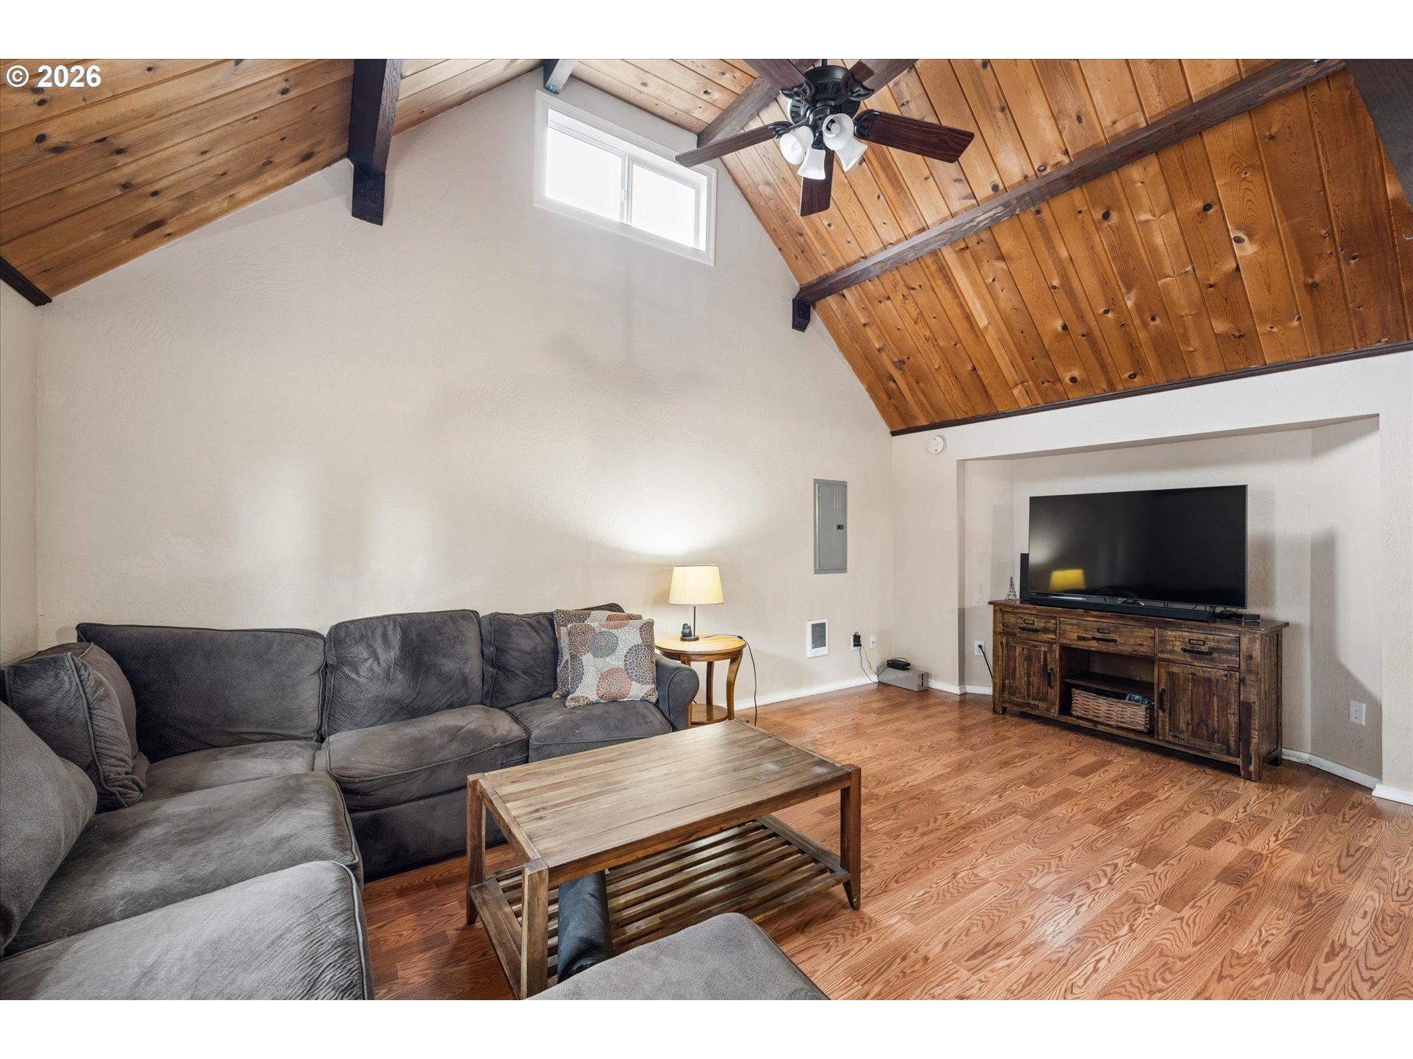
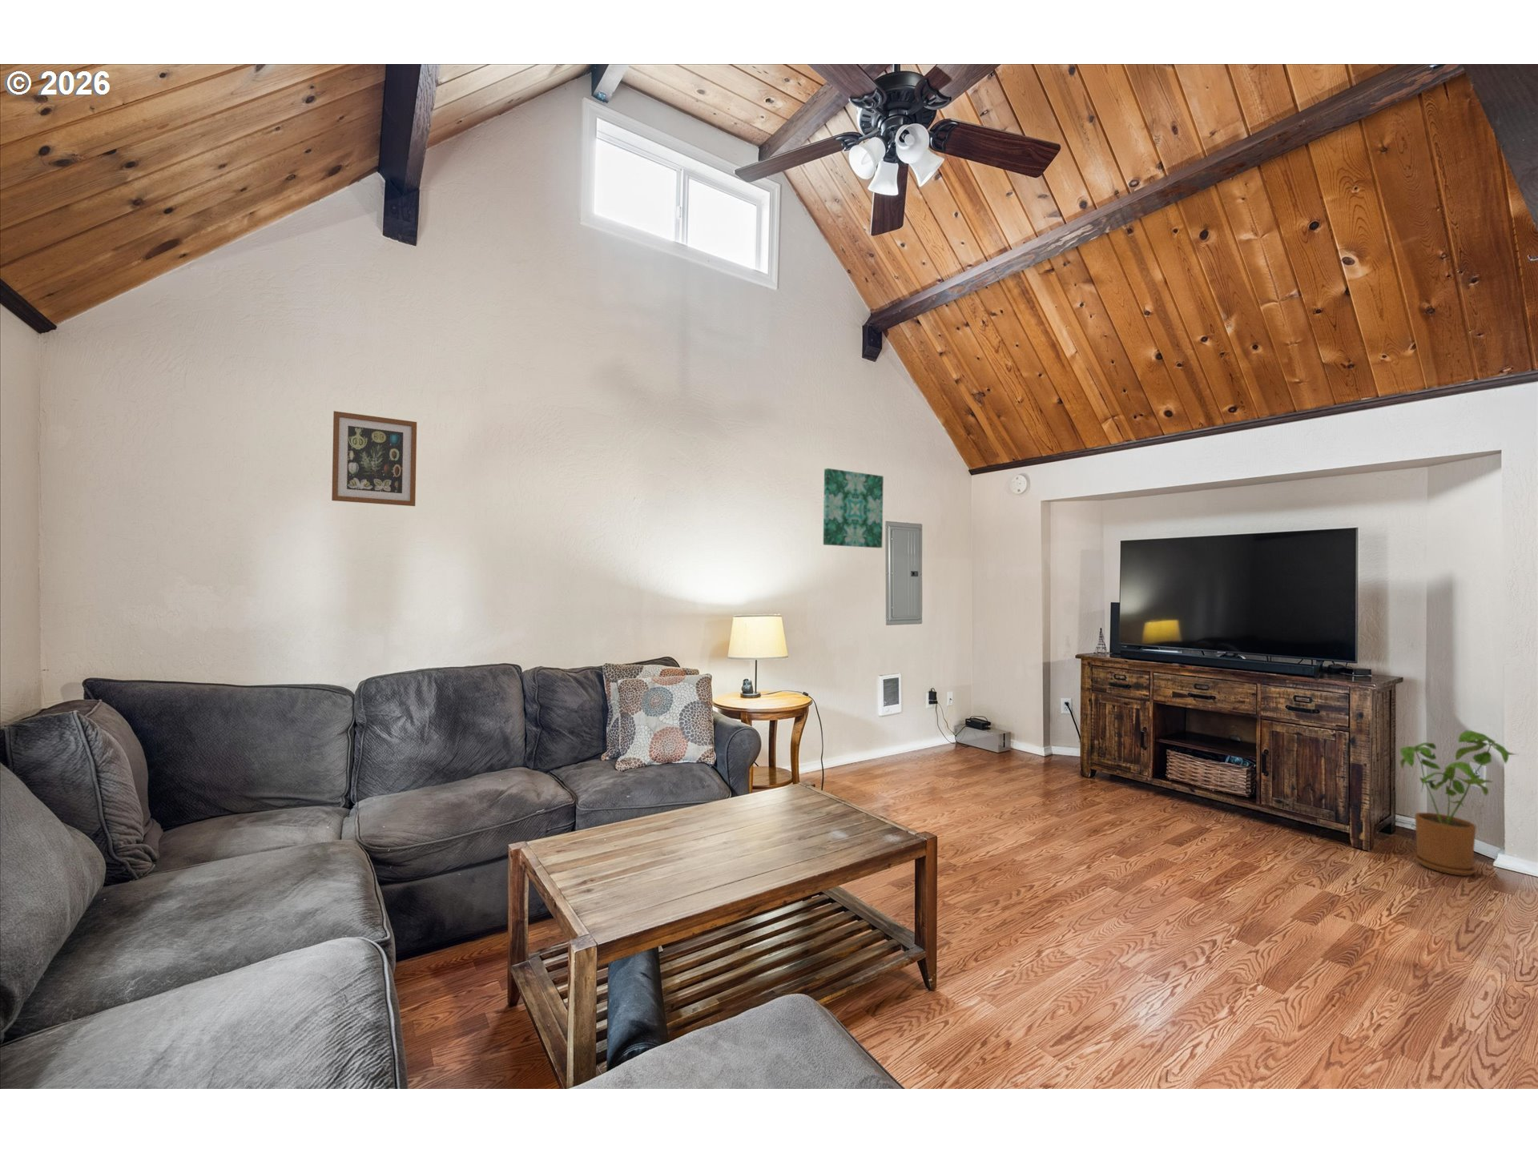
+ wall art [822,467,884,549]
+ wall art [331,409,418,506]
+ house plant [1400,729,1520,877]
